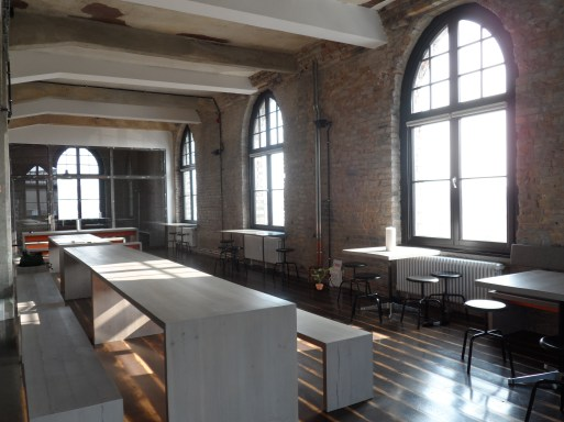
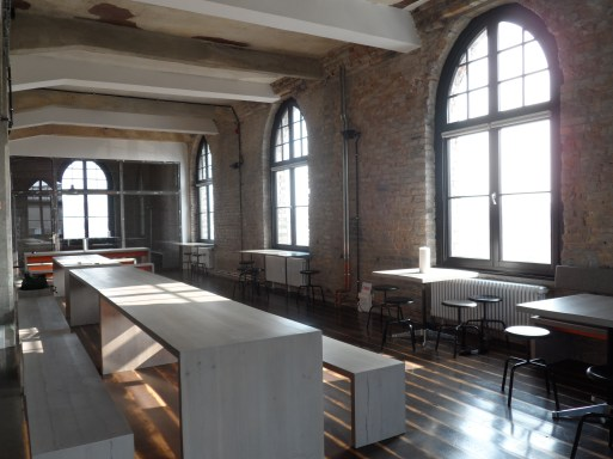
- potted plant [310,266,335,291]
